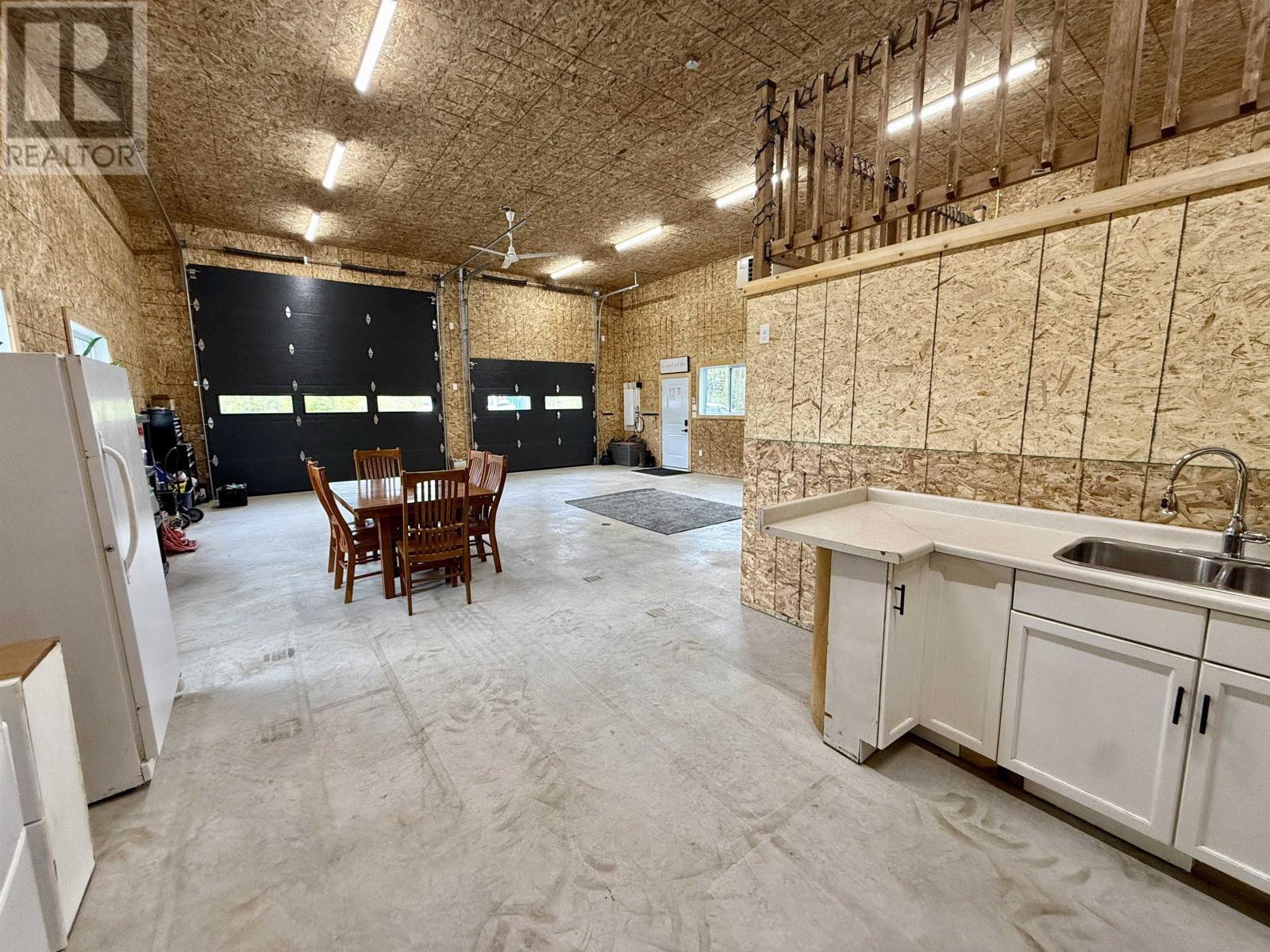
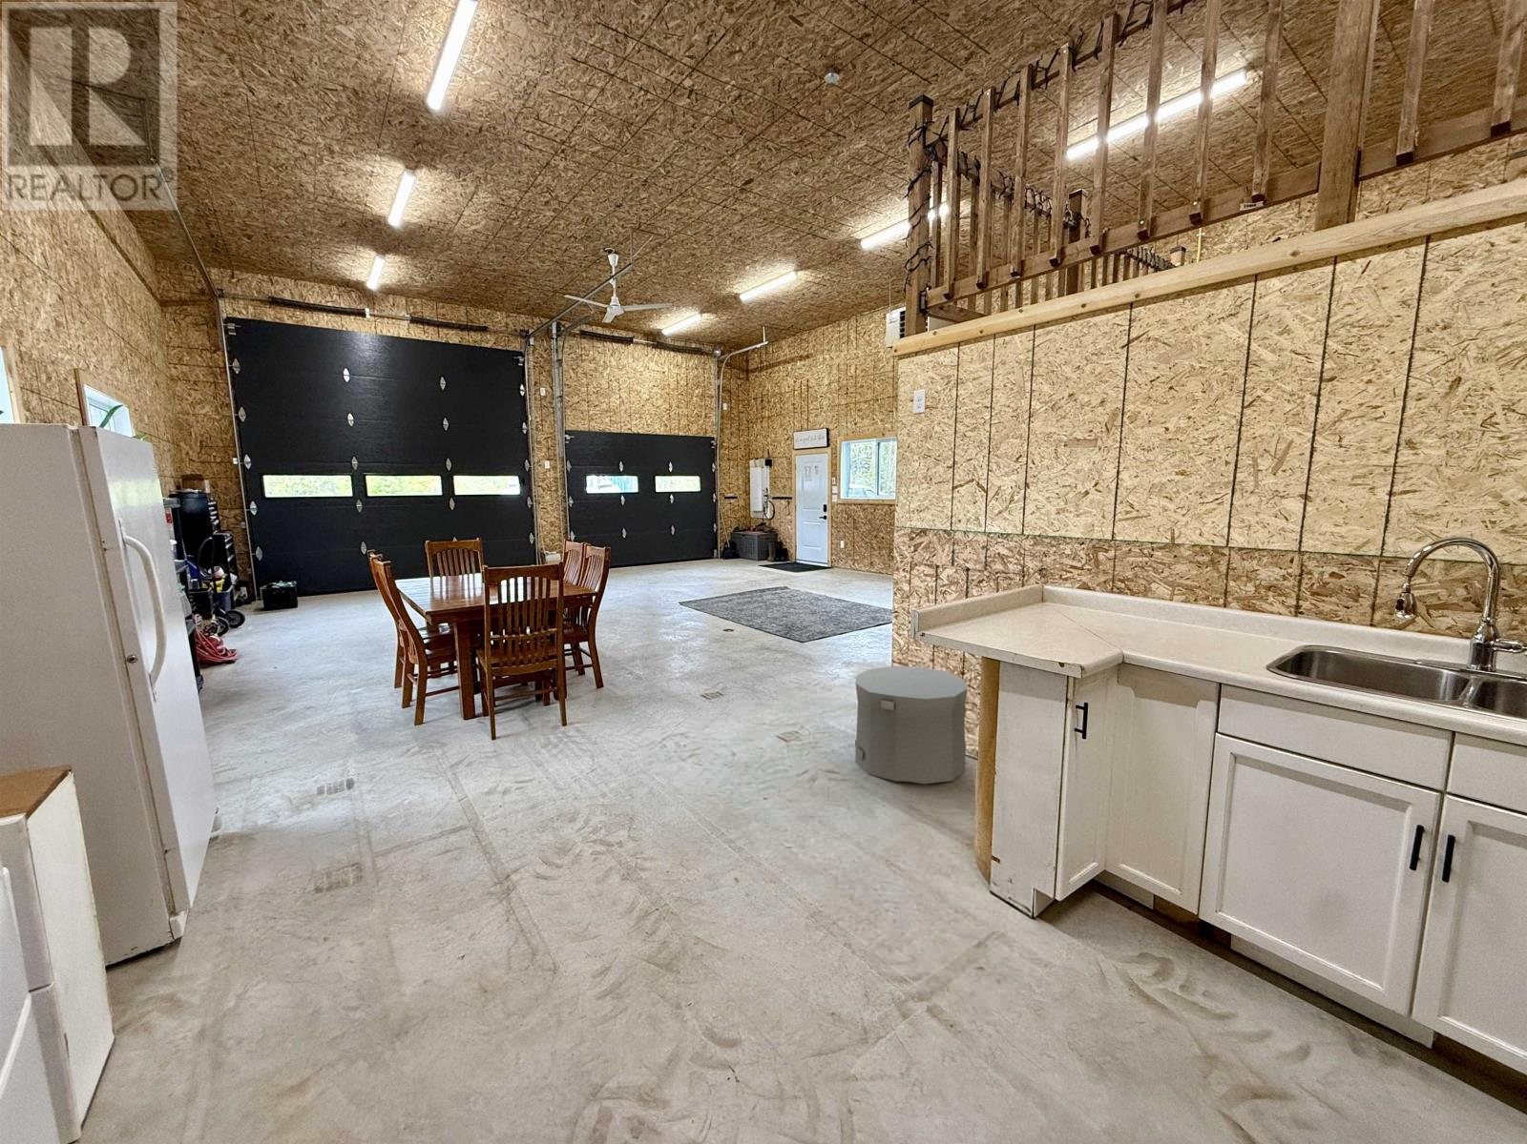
+ trash can [854,665,969,785]
